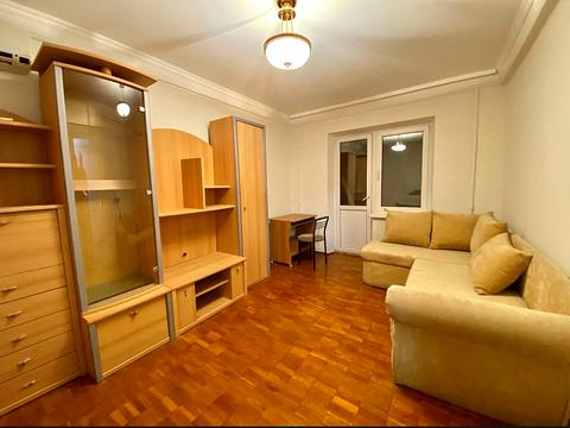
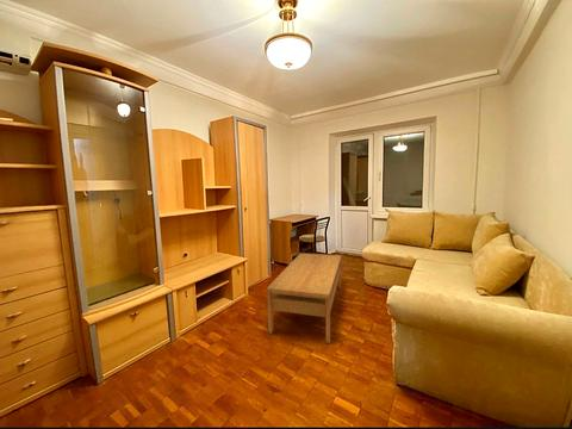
+ coffee table [266,251,342,344]
